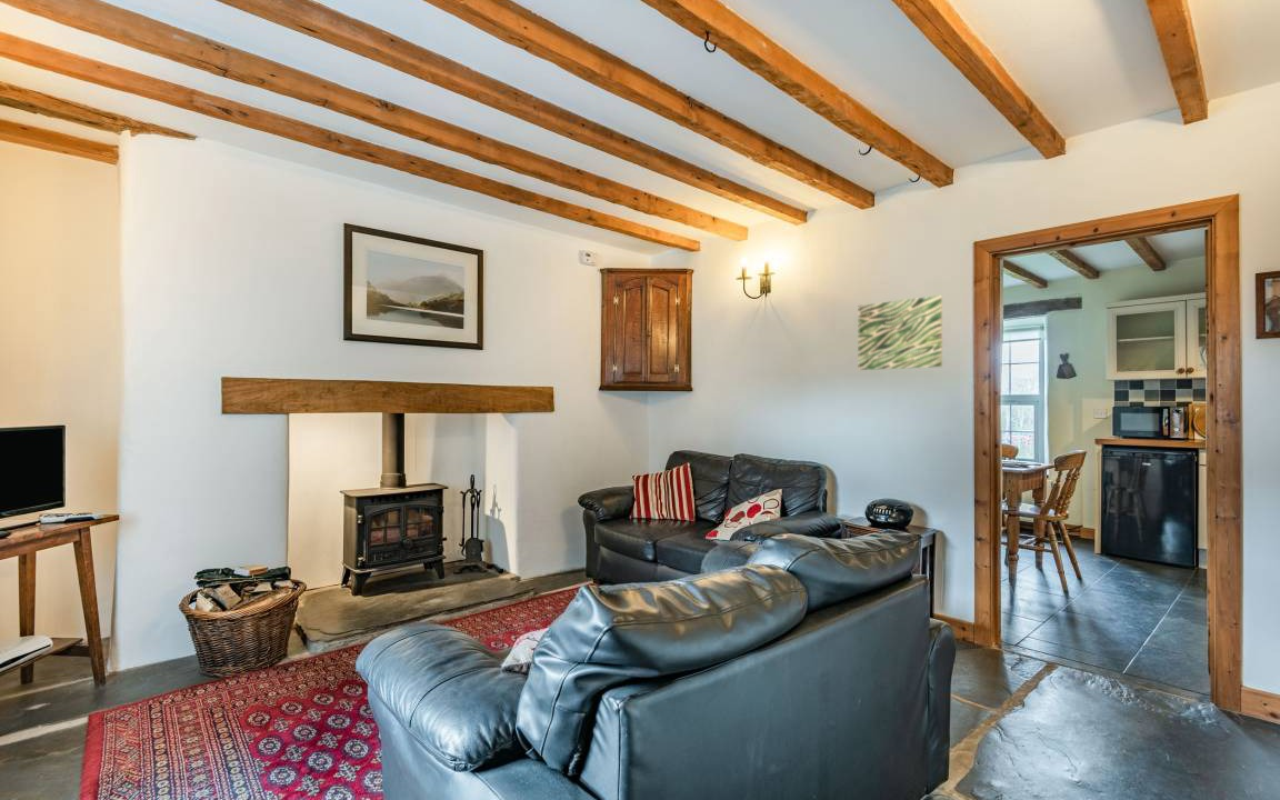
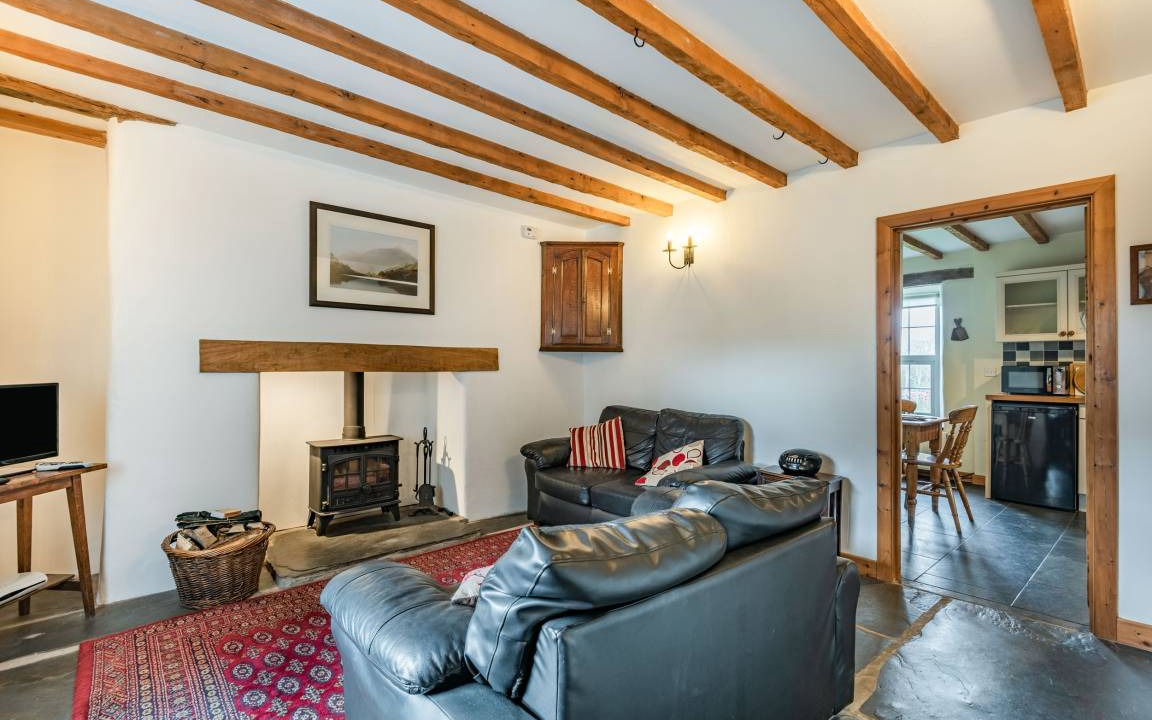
- wall art [858,294,943,371]
